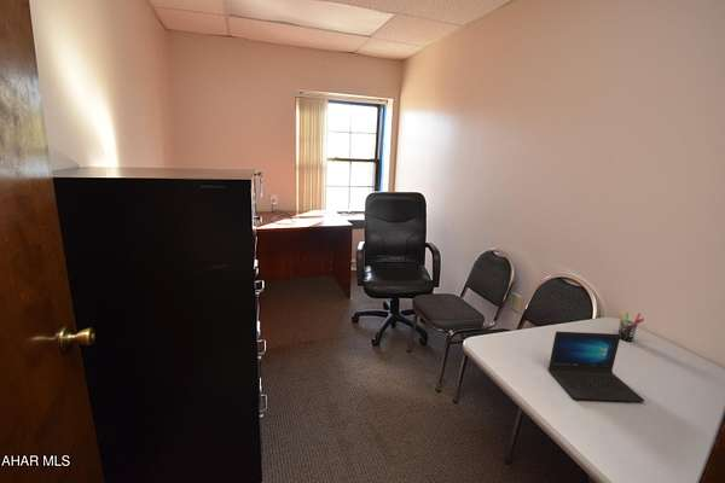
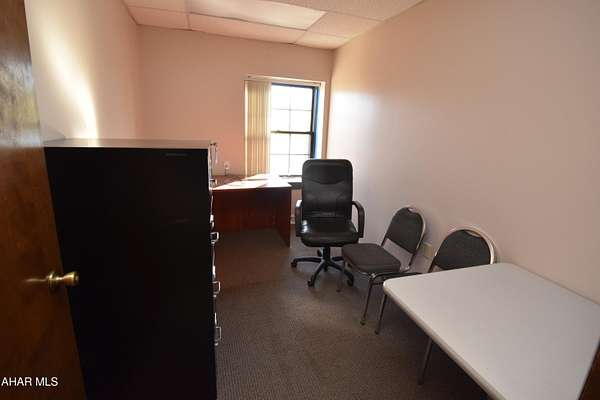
- laptop [547,330,645,403]
- pen holder [616,312,645,343]
